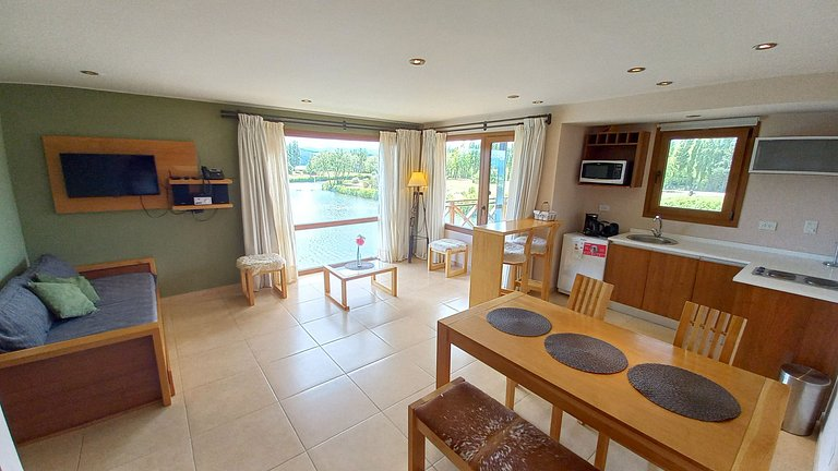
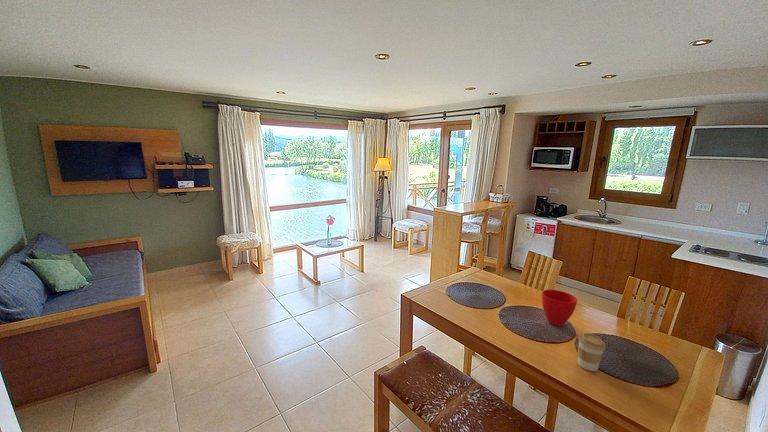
+ coffee cup [577,332,606,372]
+ cup [541,289,578,327]
